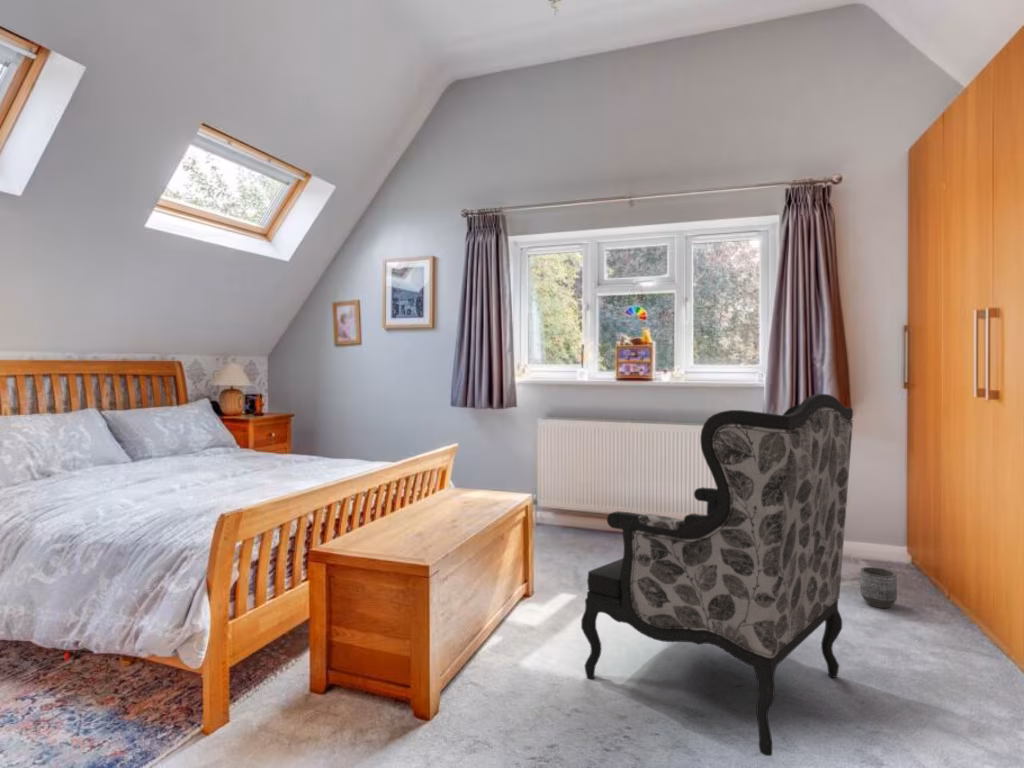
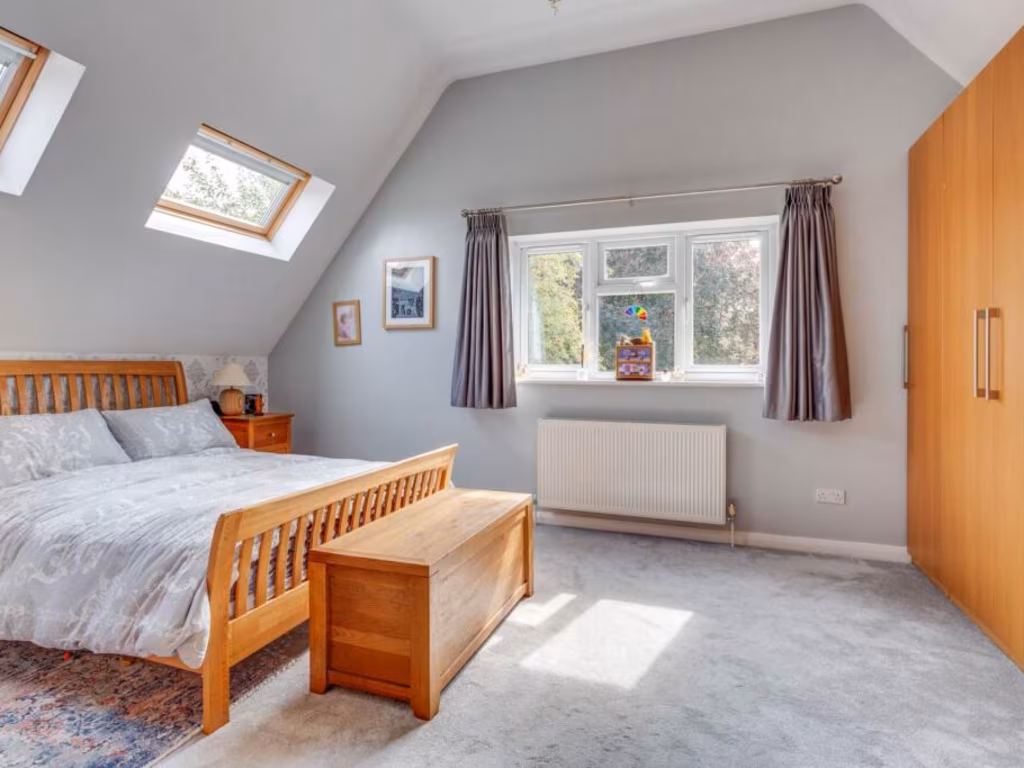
- armchair [580,393,854,757]
- planter [859,566,898,609]
